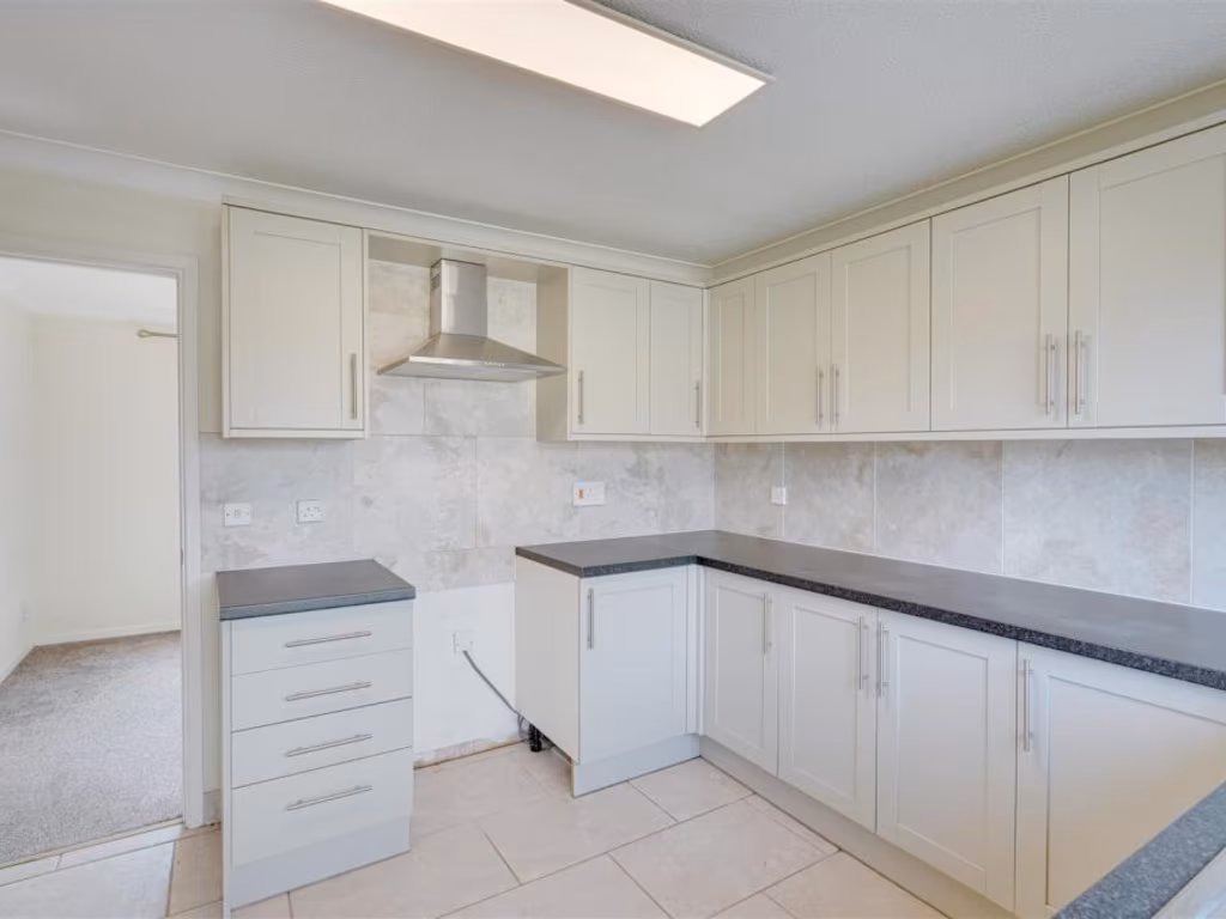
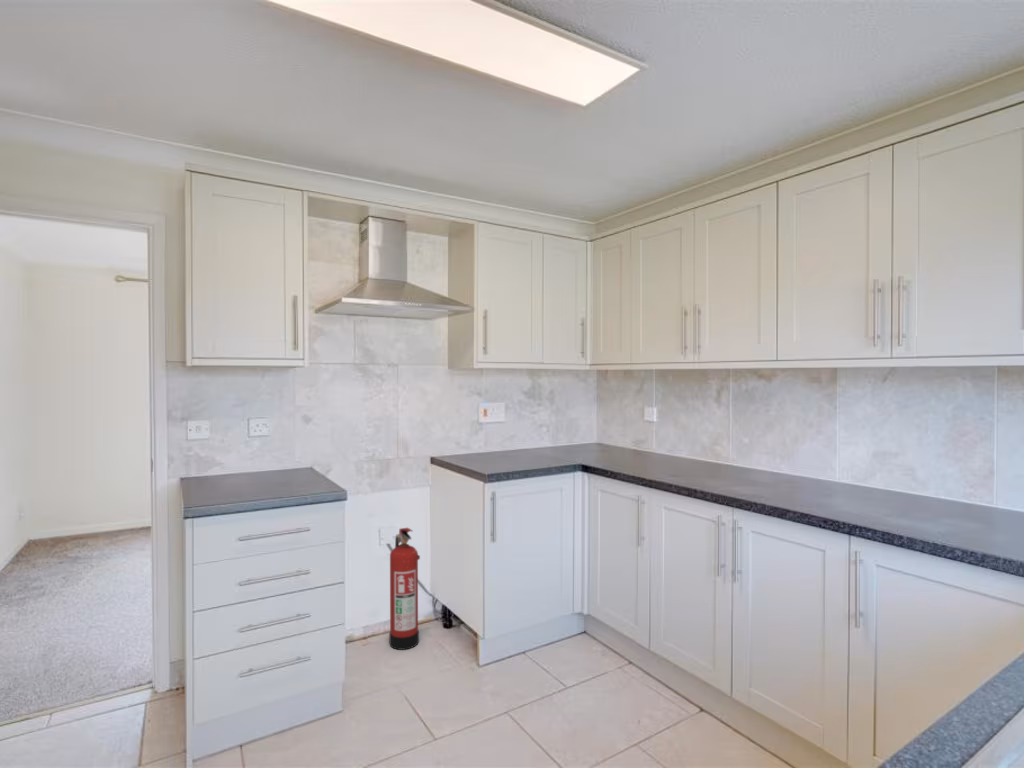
+ fire extinguisher [388,527,421,651]
